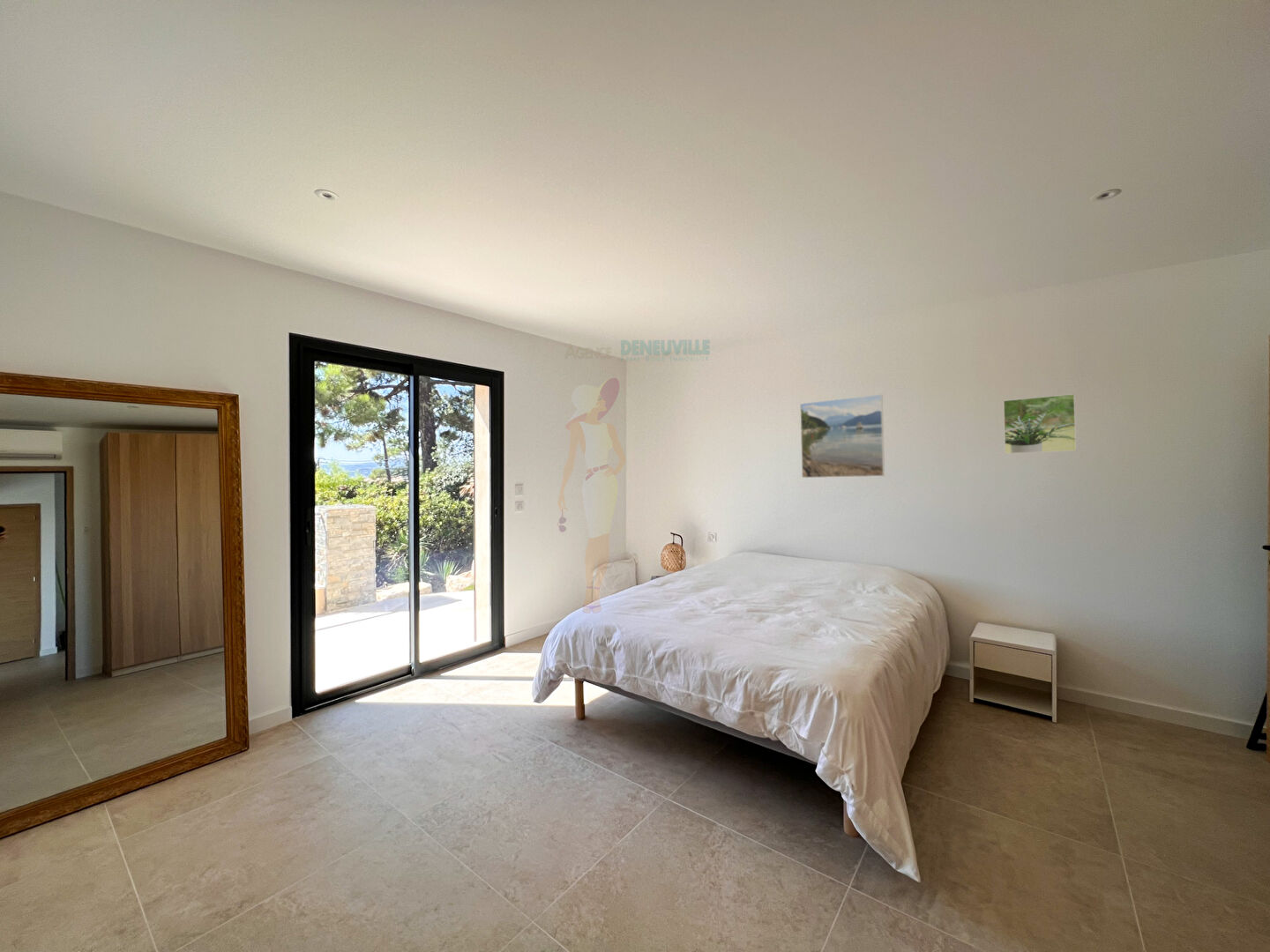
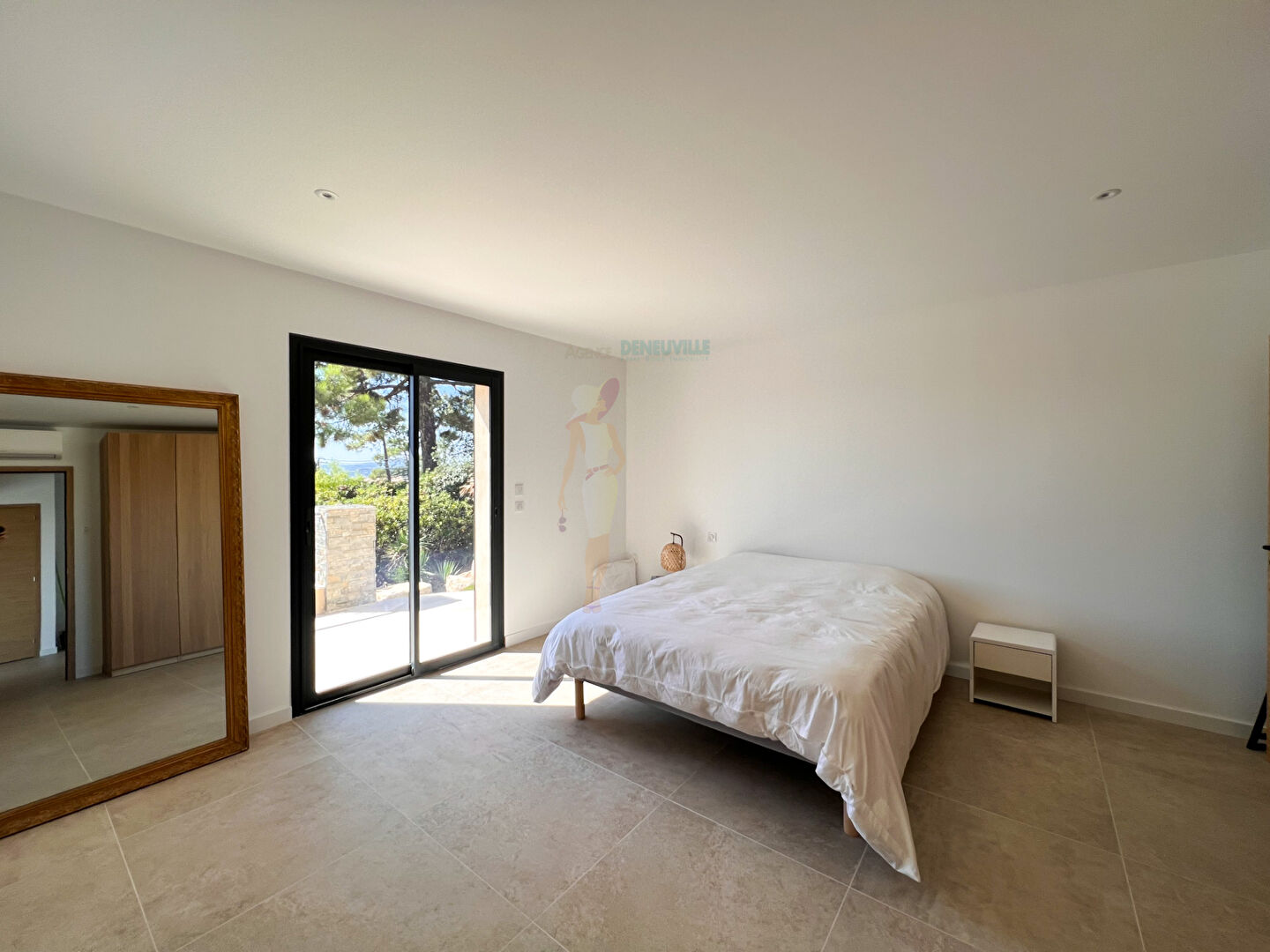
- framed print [799,393,885,479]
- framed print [1002,393,1077,455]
